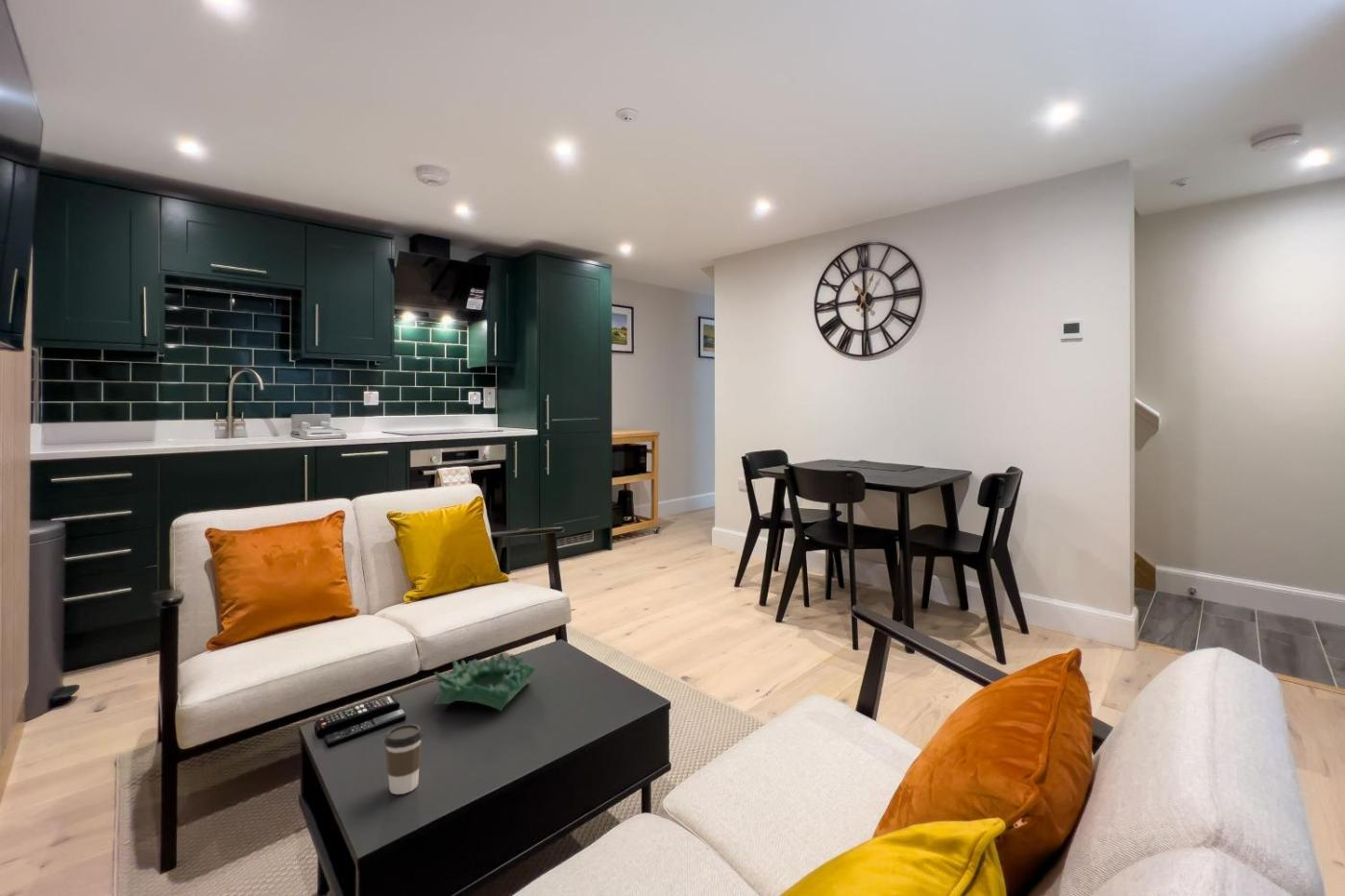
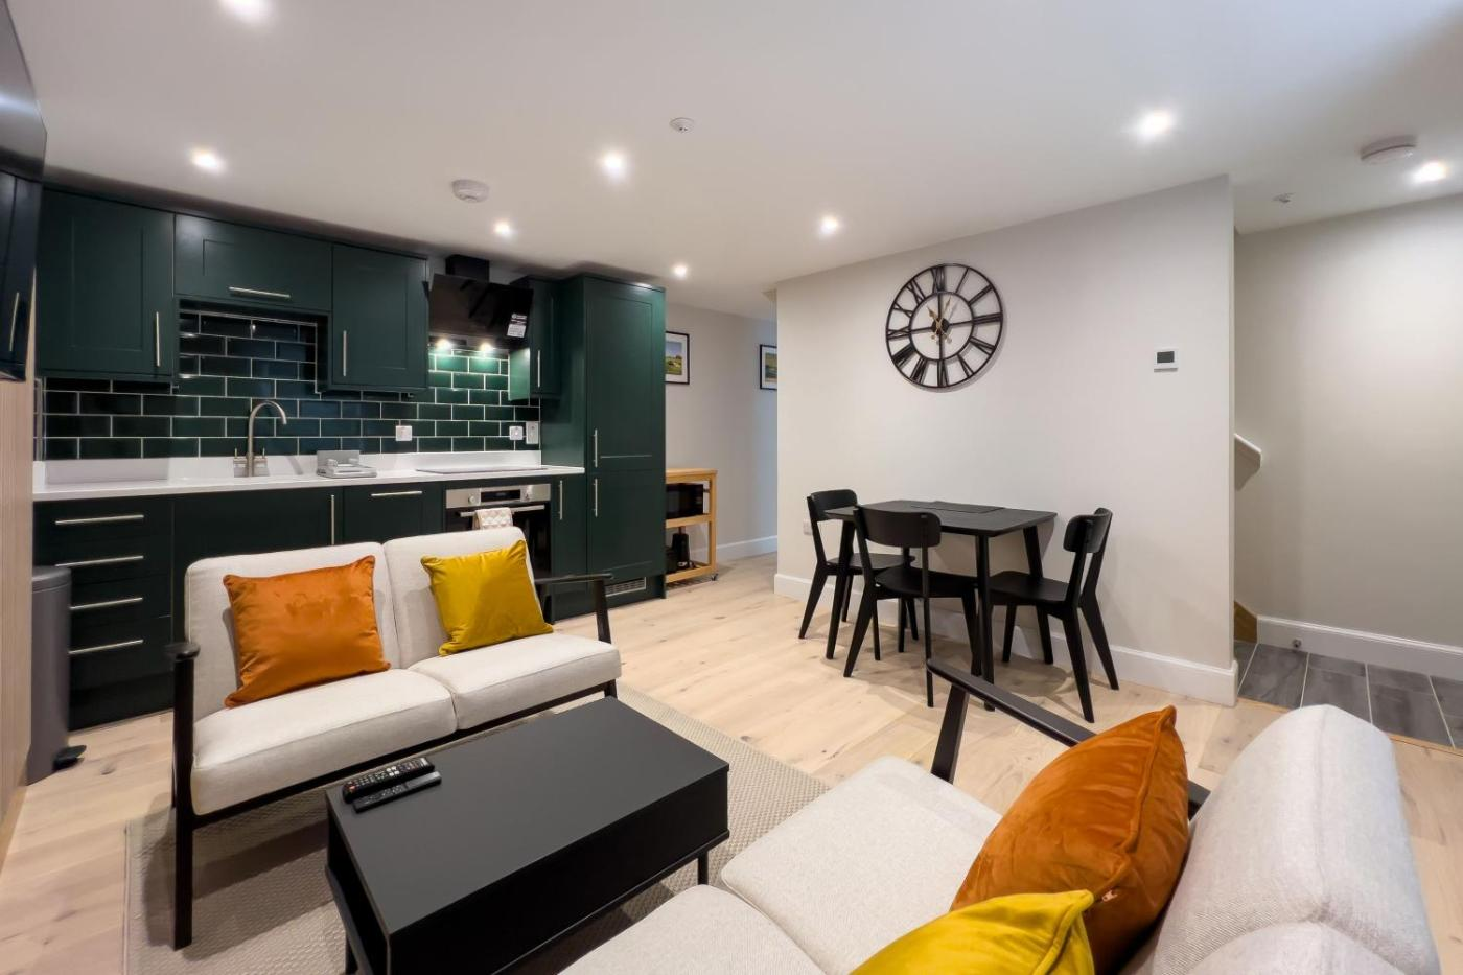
- decorative bowl [433,652,536,713]
- coffee cup [383,723,424,795]
